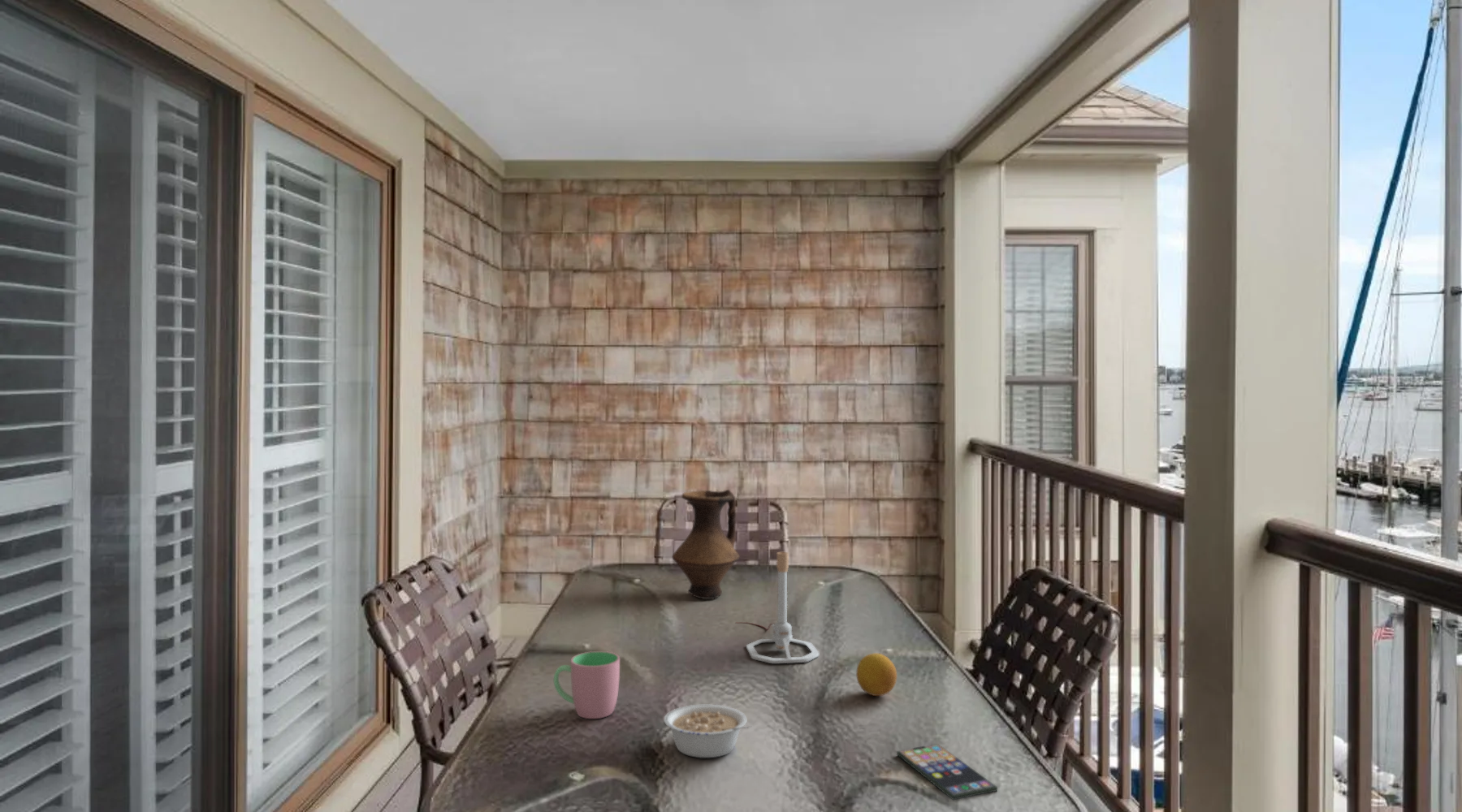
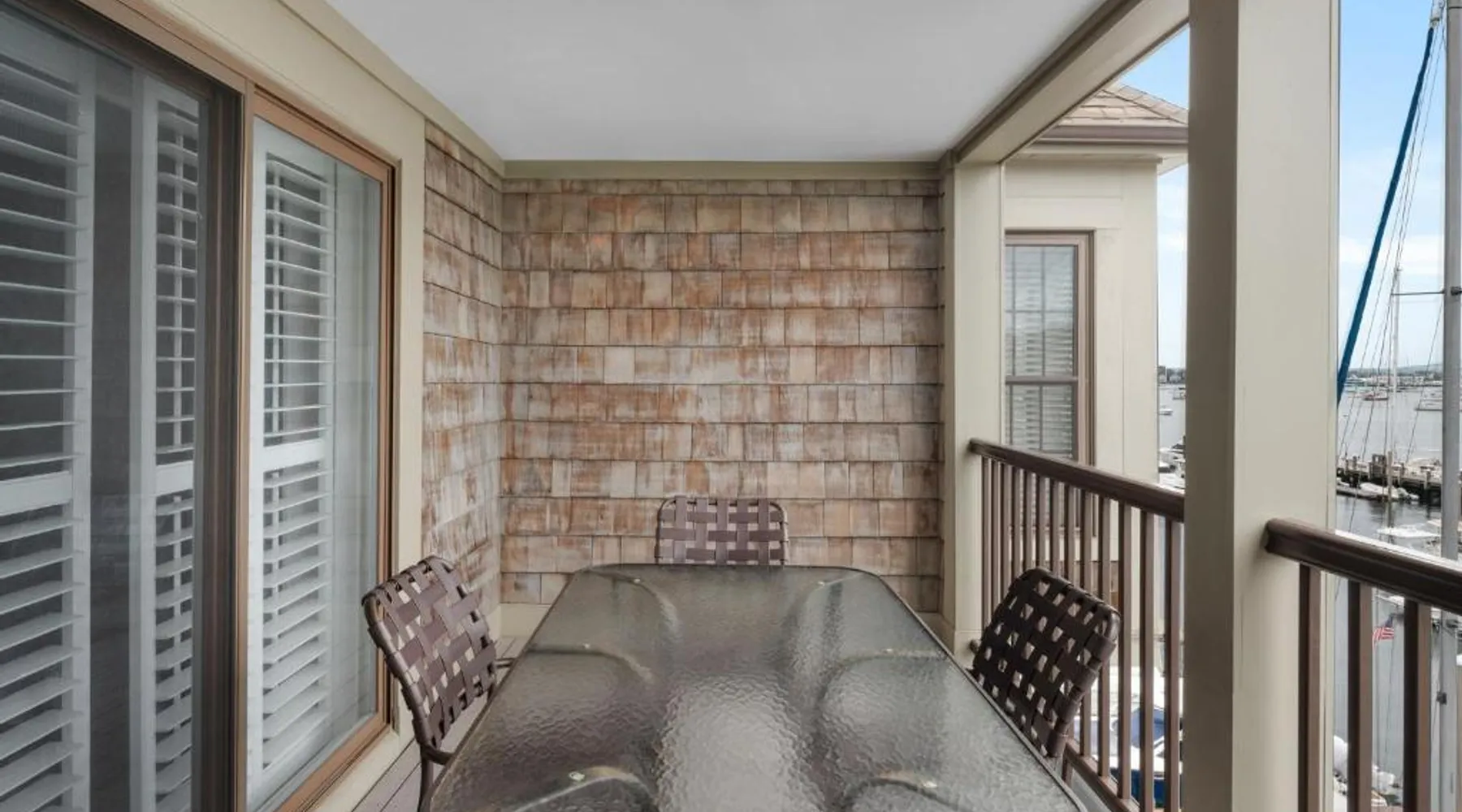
- smartphone [896,743,998,801]
- cup [553,650,621,719]
- fruit [855,652,898,697]
- lamp base [735,551,820,664]
- vase [671,489,741,600]
- legume [663,704,751,758]
